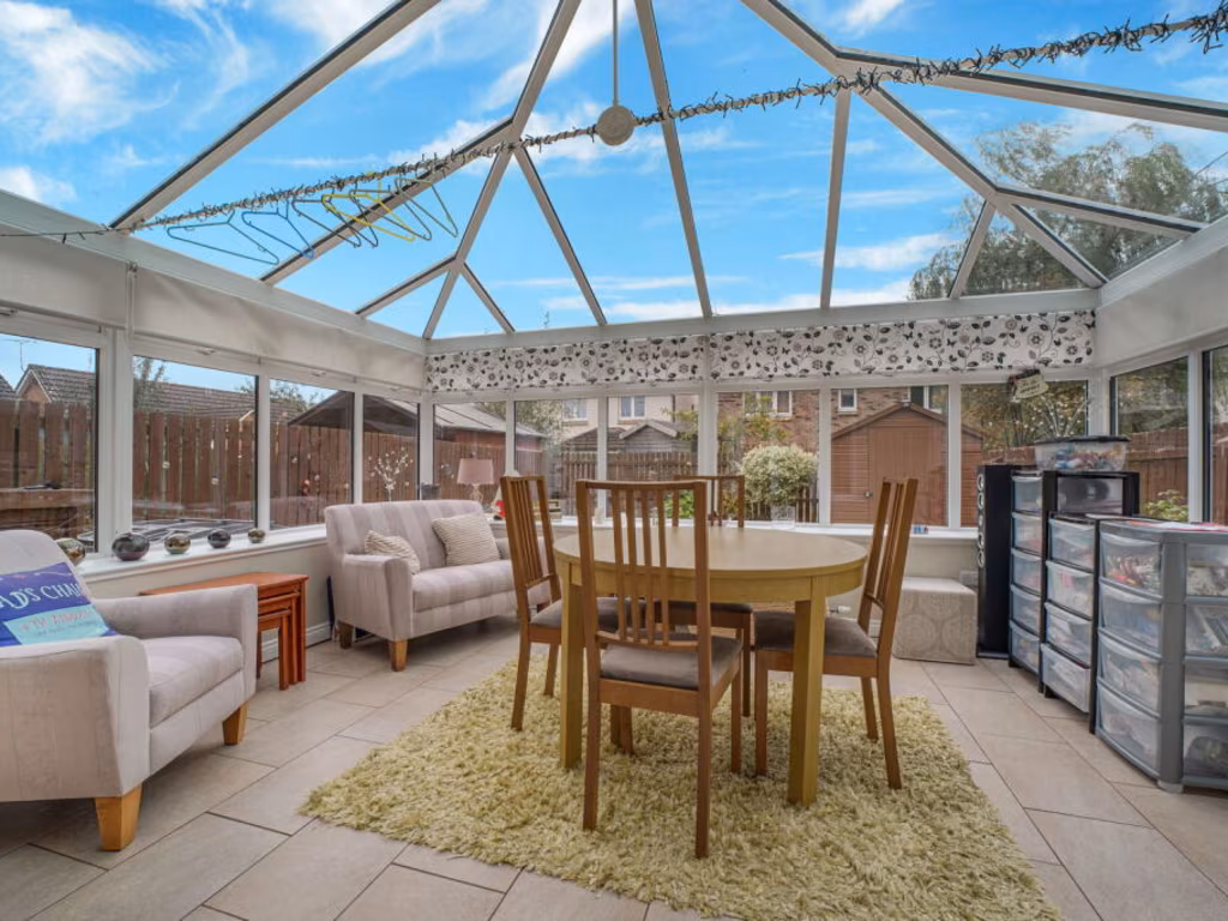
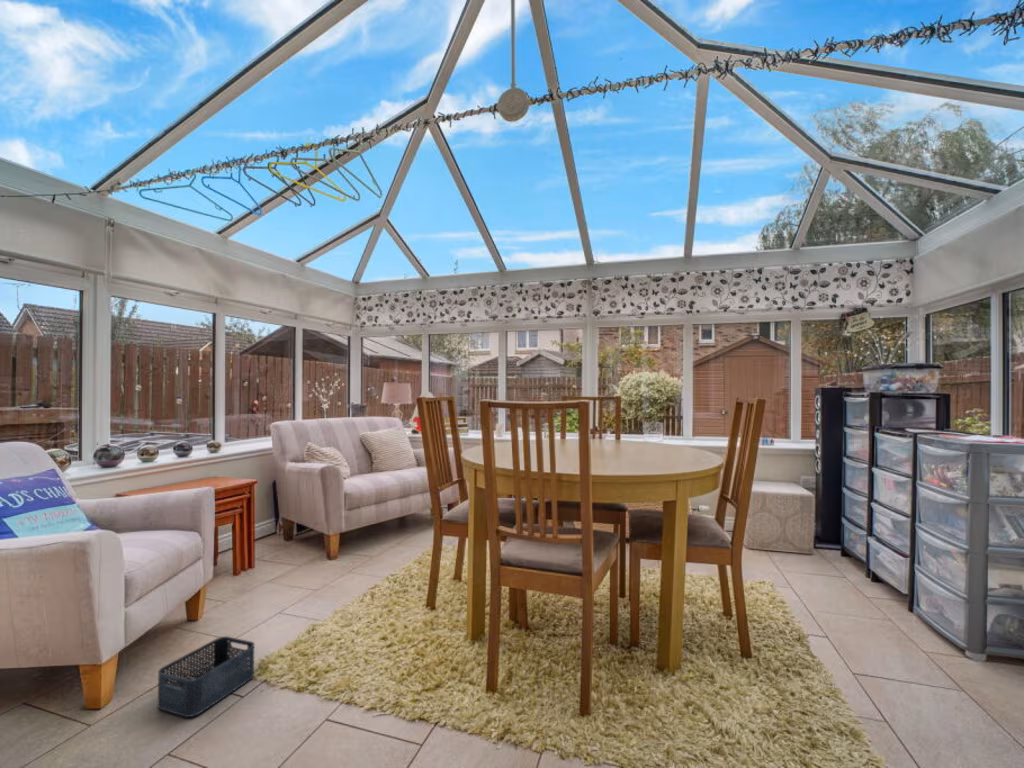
+ storage bin [156,635,255,718]
